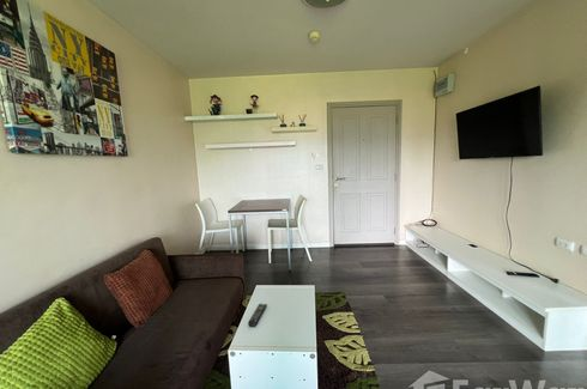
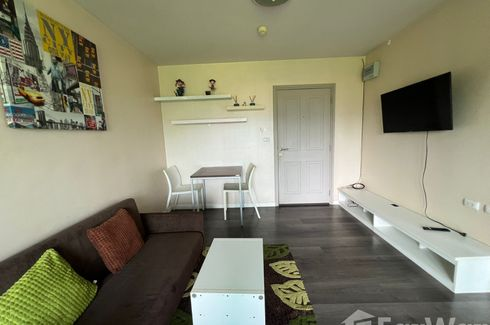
- remote control [247,303,268,328]
